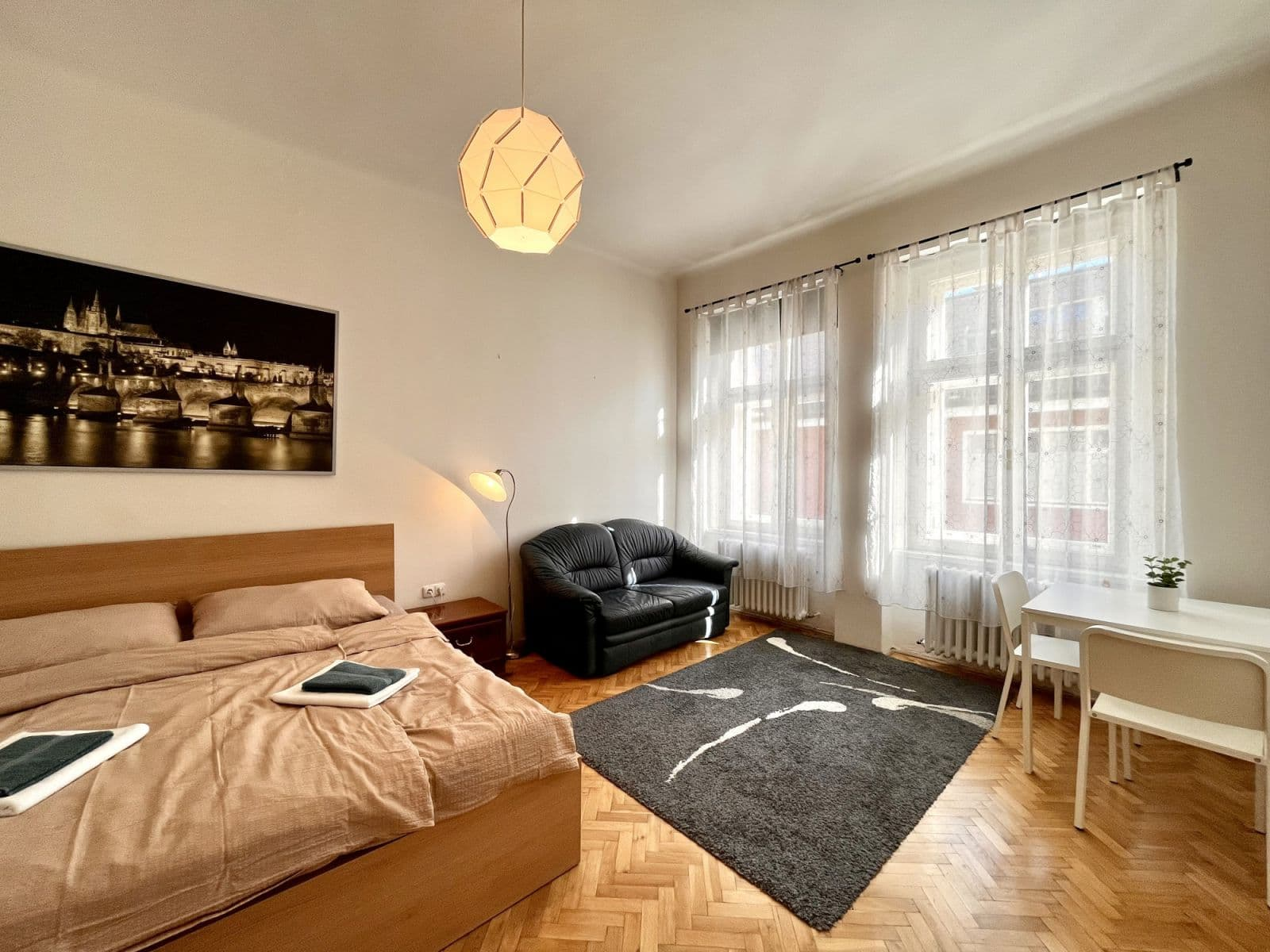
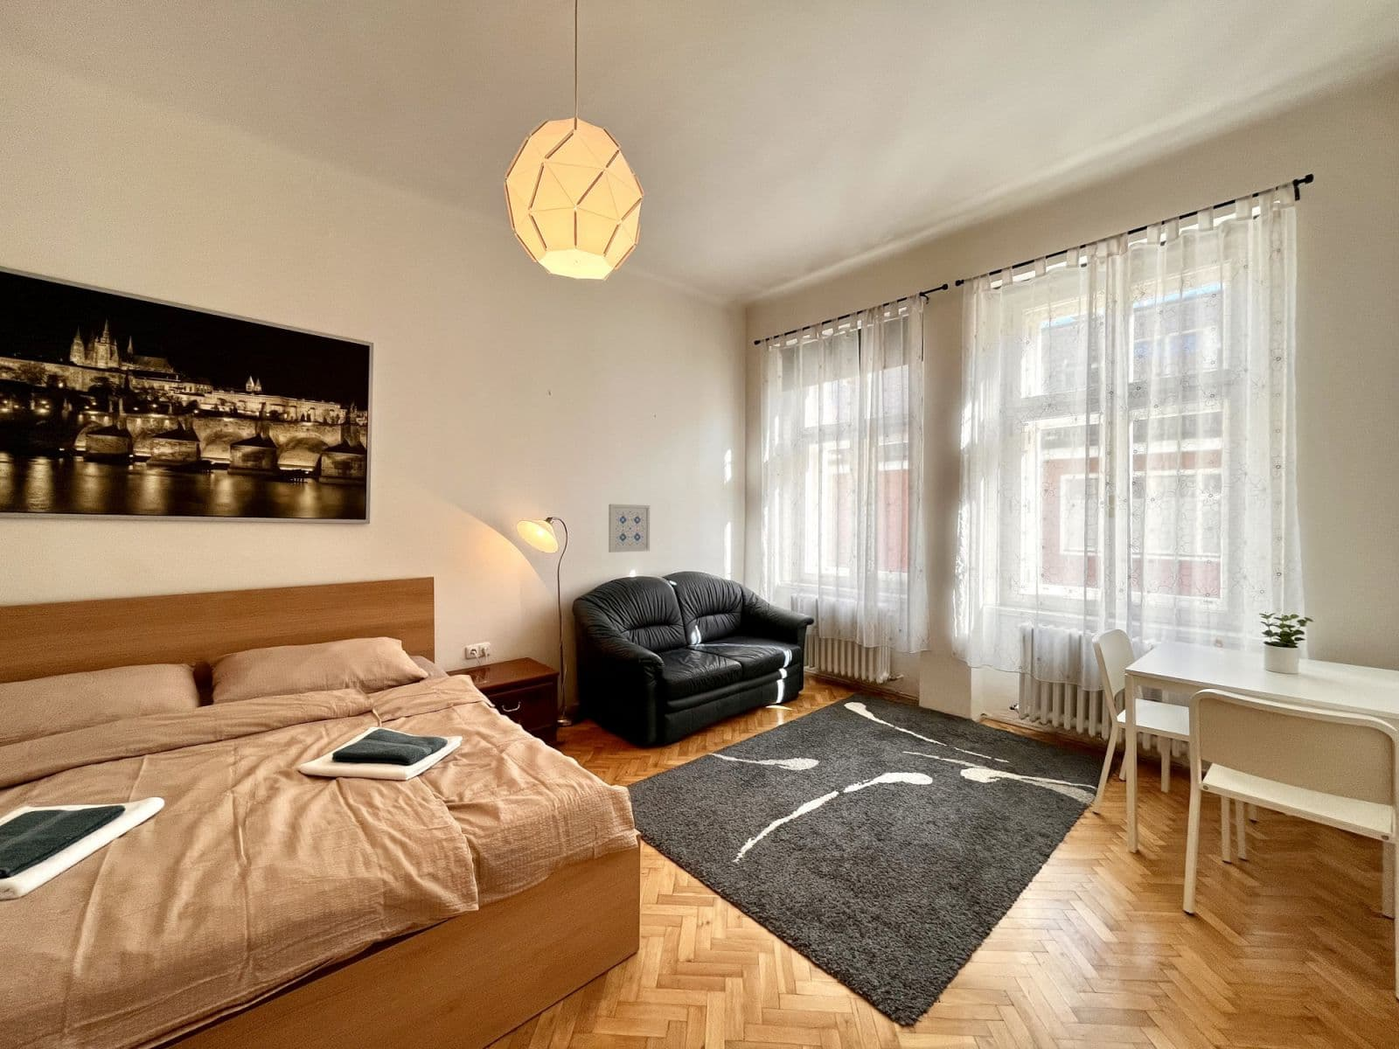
+ wall art [608,504,651,553]
